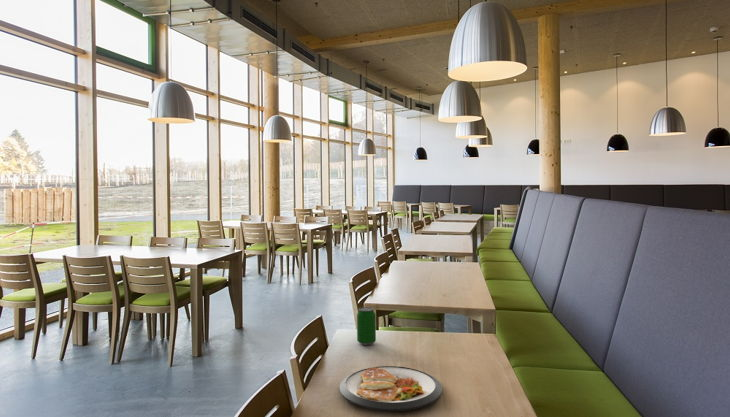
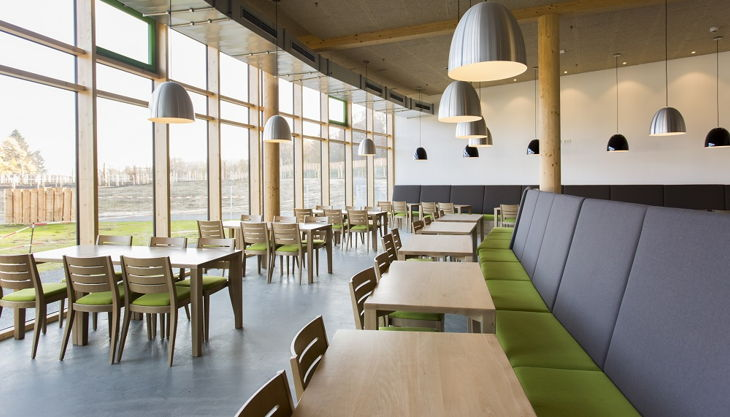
- beverage can [356,306,377,346]
- dish [339,365,443,412]
